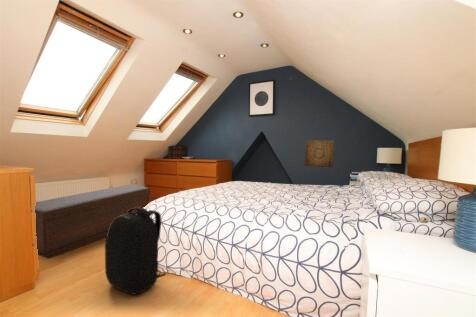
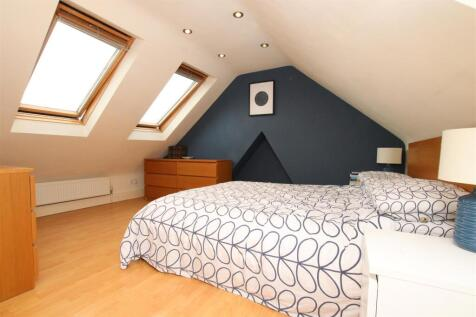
- bench [35,184,151,259]
- wall art [304,139,335,169]
- backpack [104,207,167,296]
